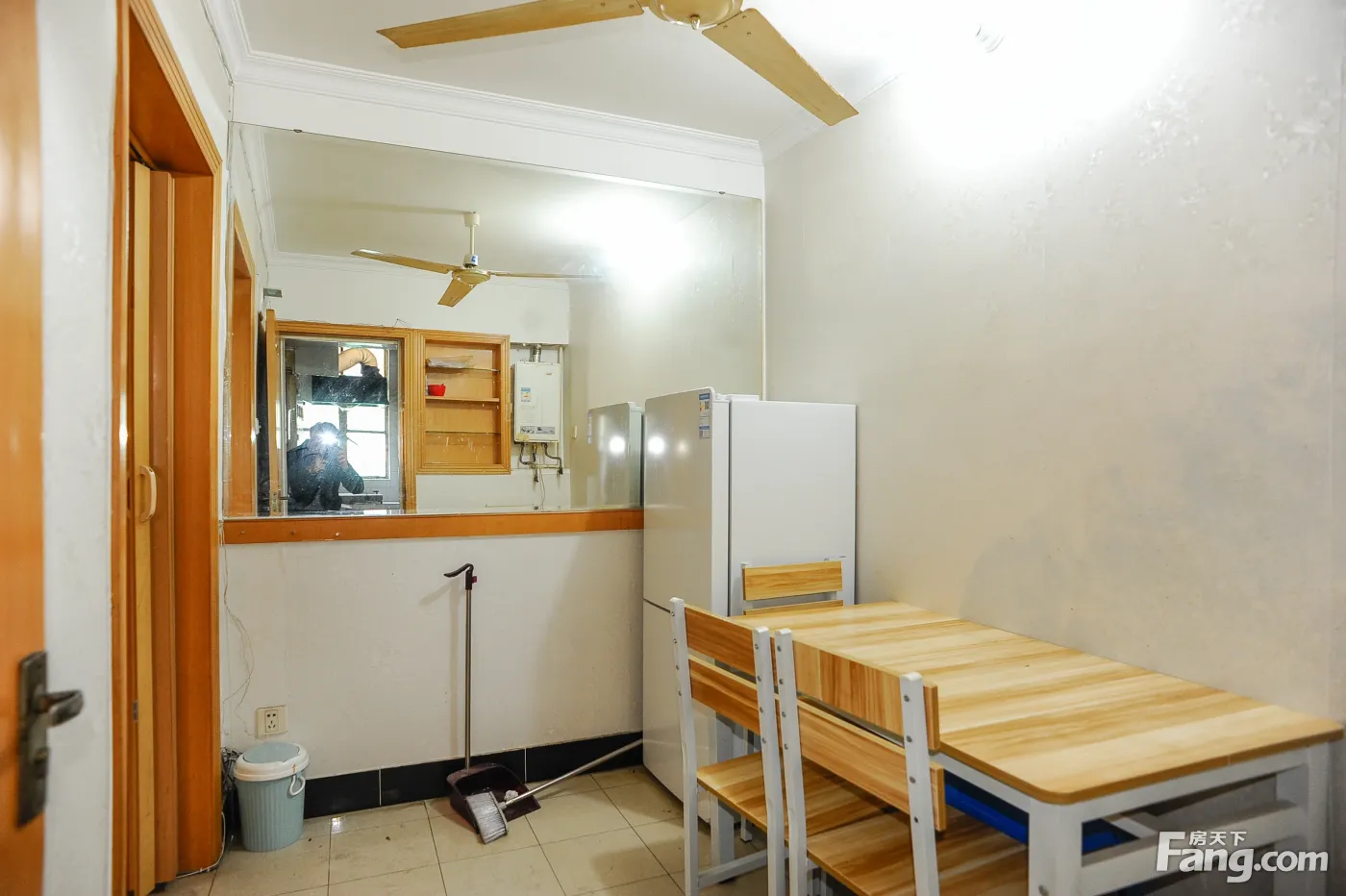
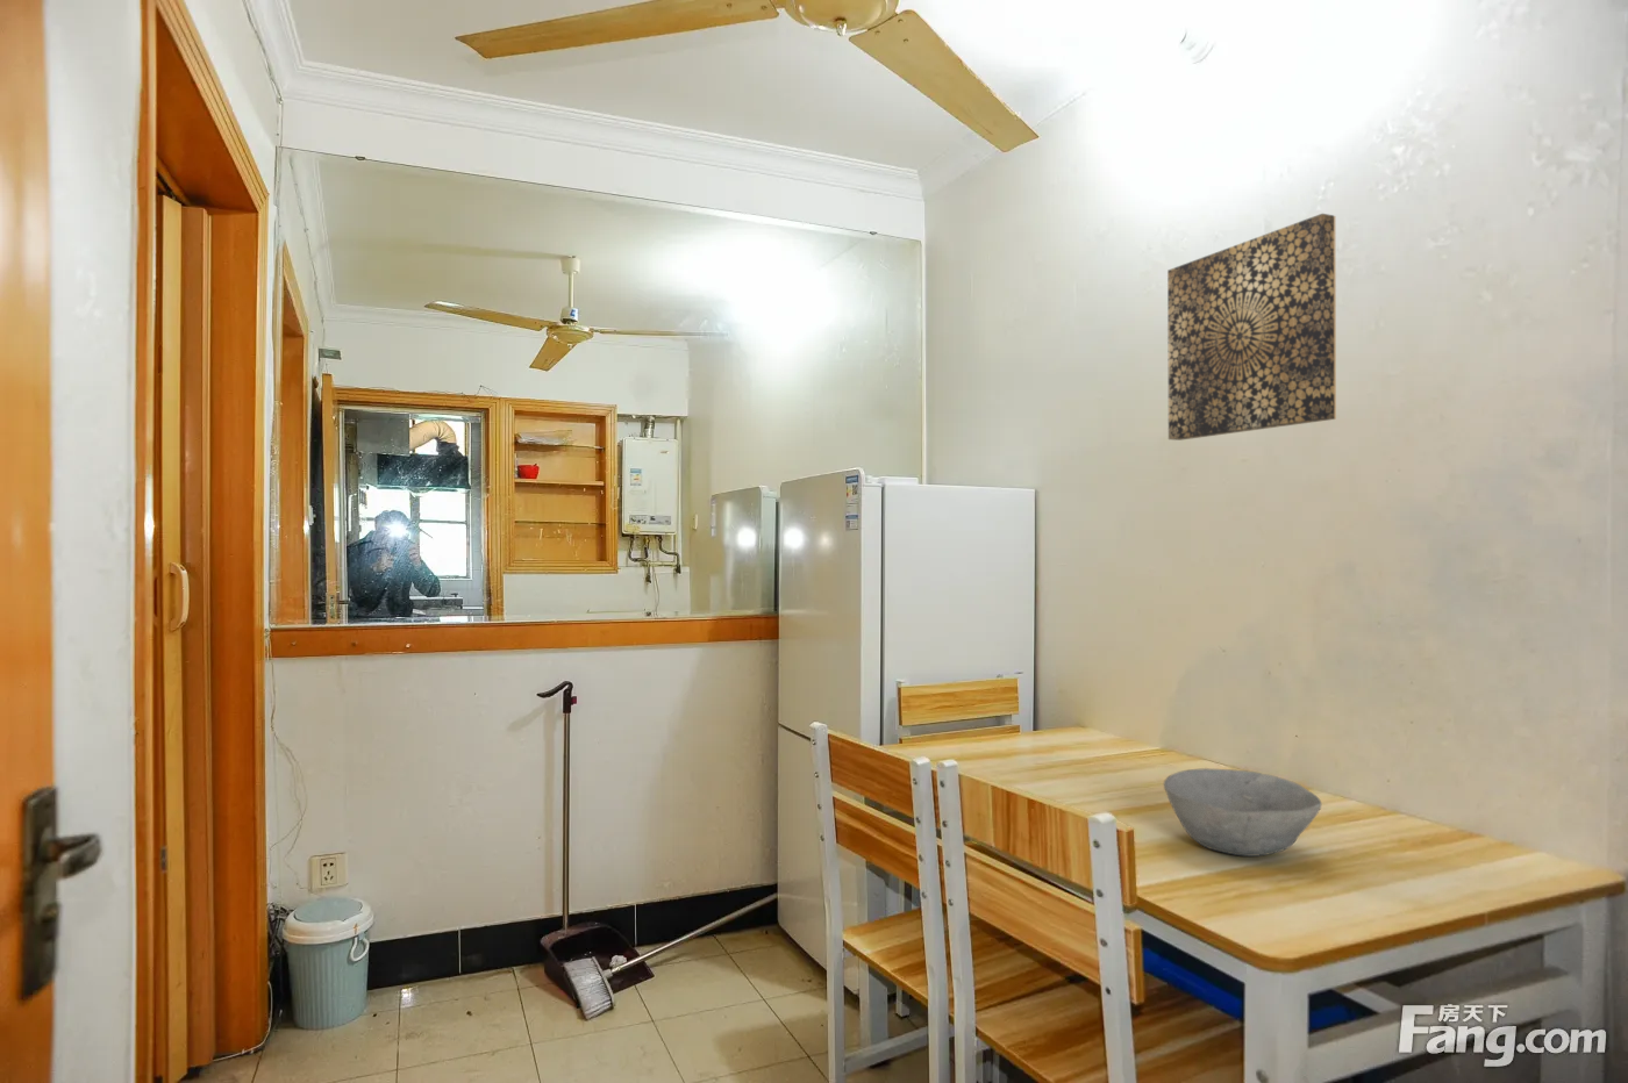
+ wall art [1166,213,1338,441]
+ bowl [1162,768,1322,857]
